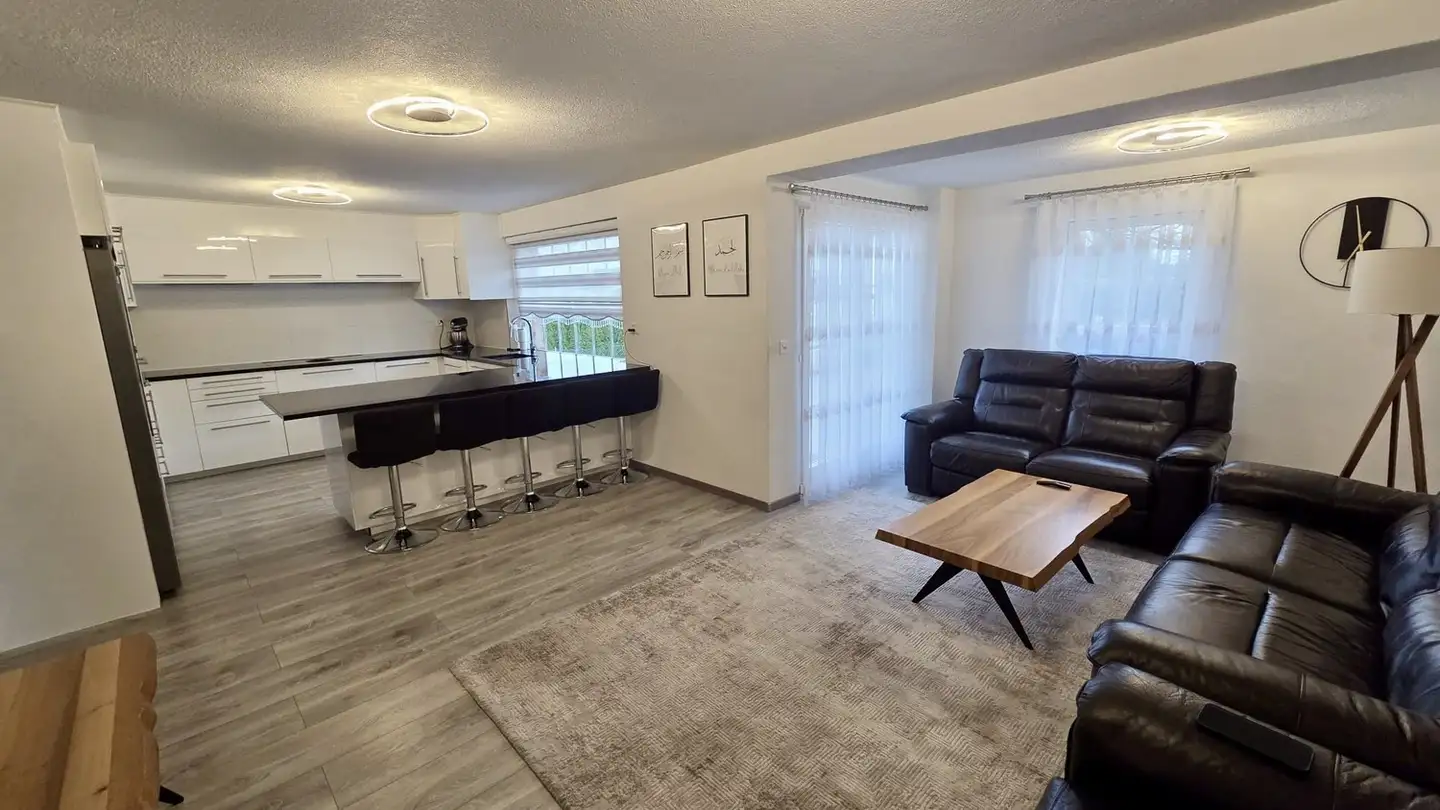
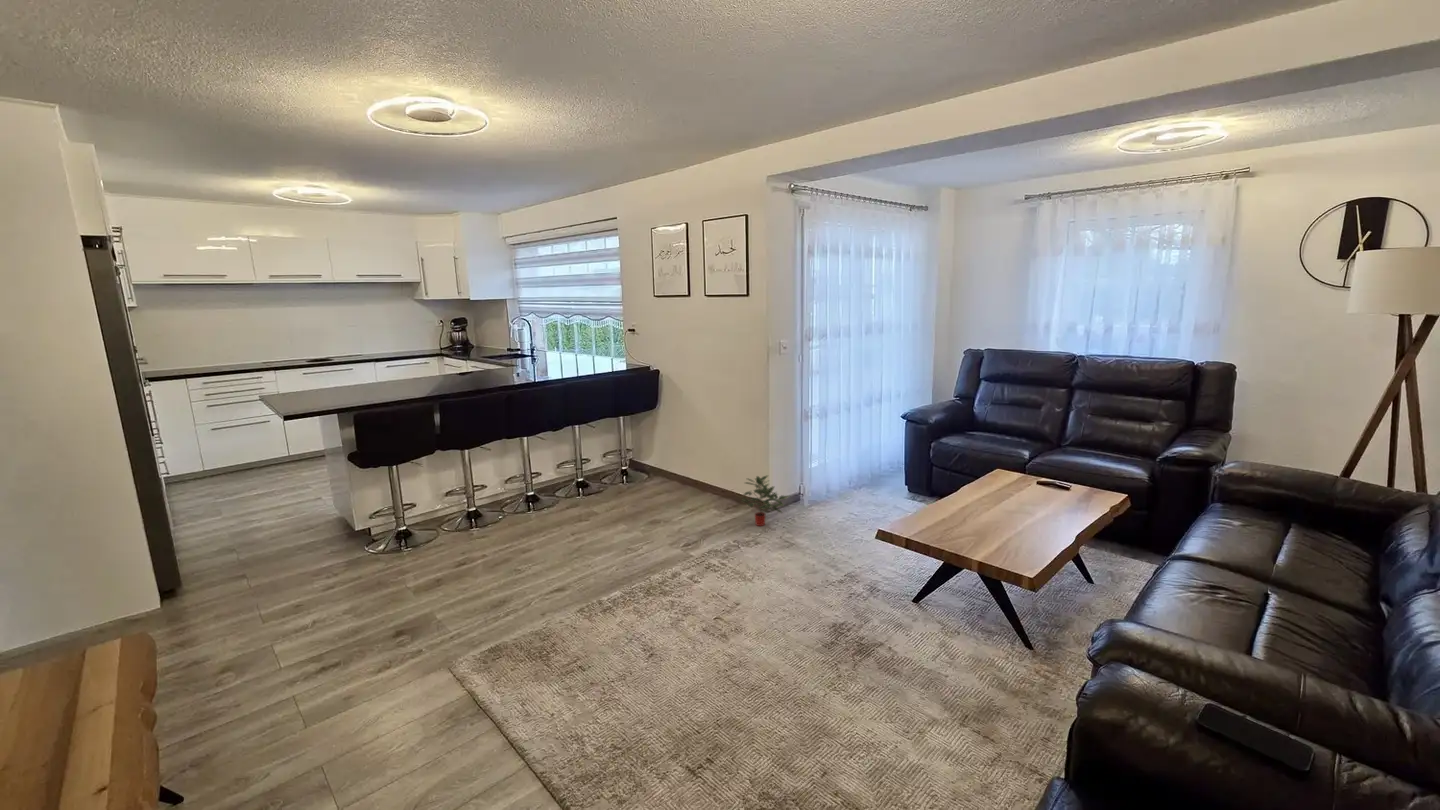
+ potted plant [740,474,790,527]
